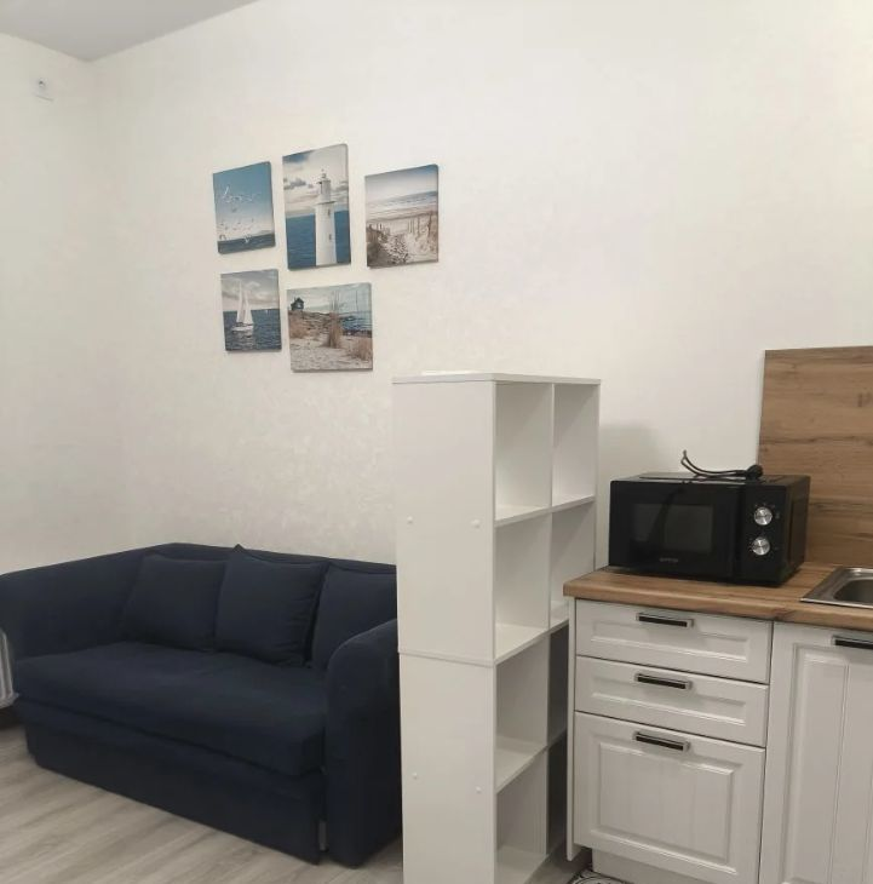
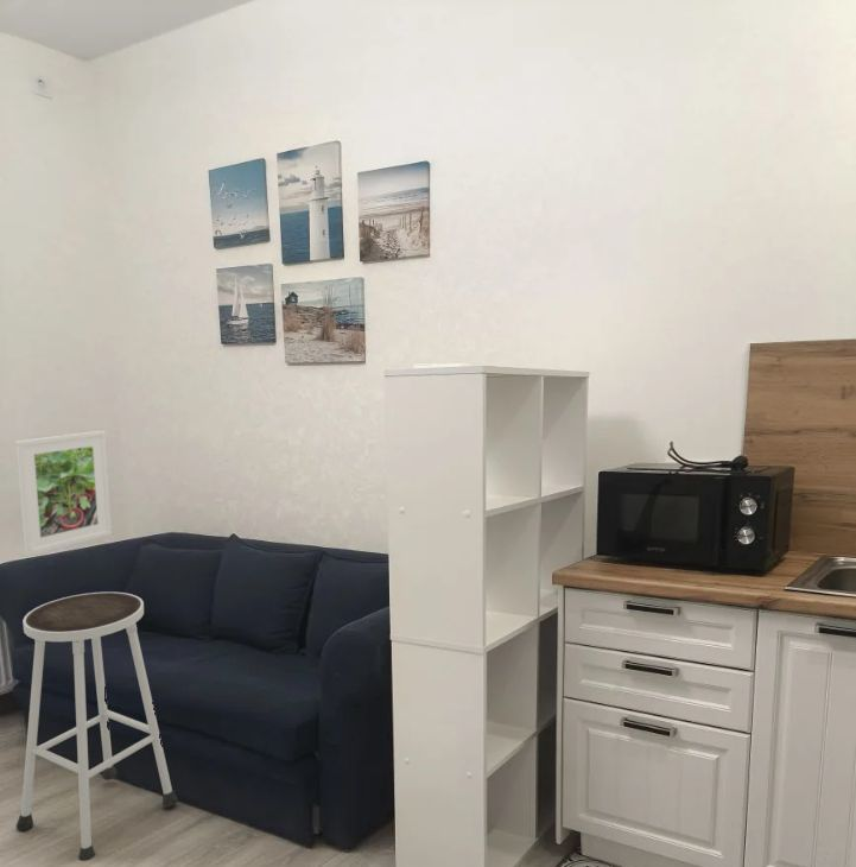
+ stool [15,591,178,862]
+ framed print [15,430,113,557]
